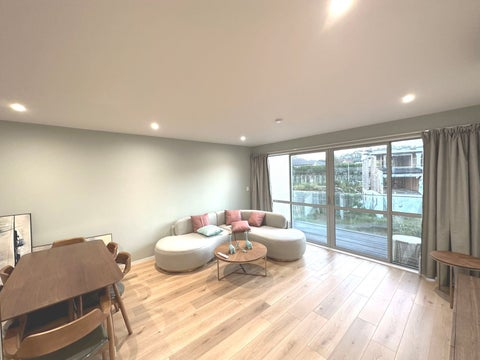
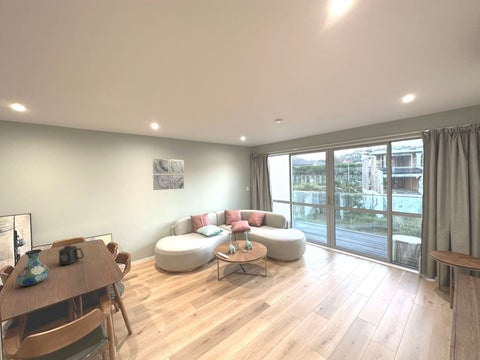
+ vase [15,248,50,288]
+ mug [58,244,85,266]
+ wall art [152,158,185,191]
